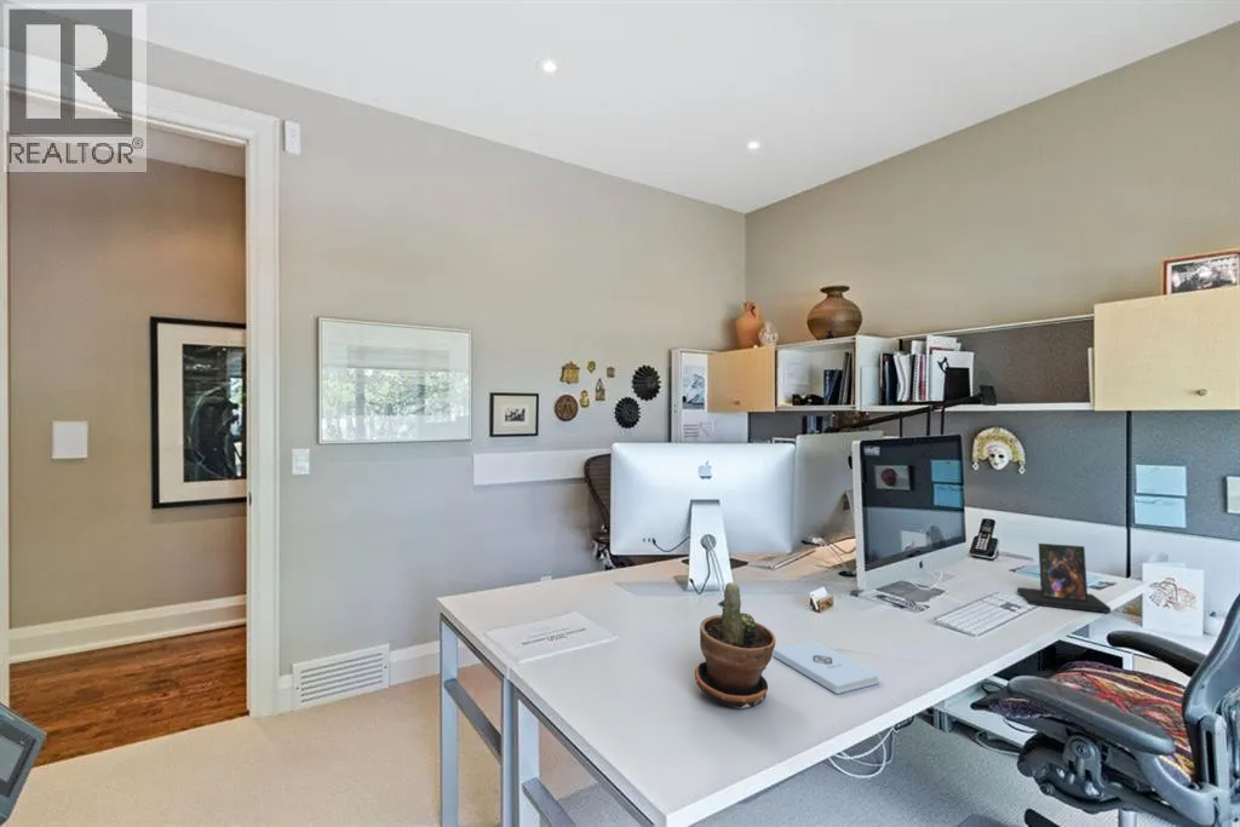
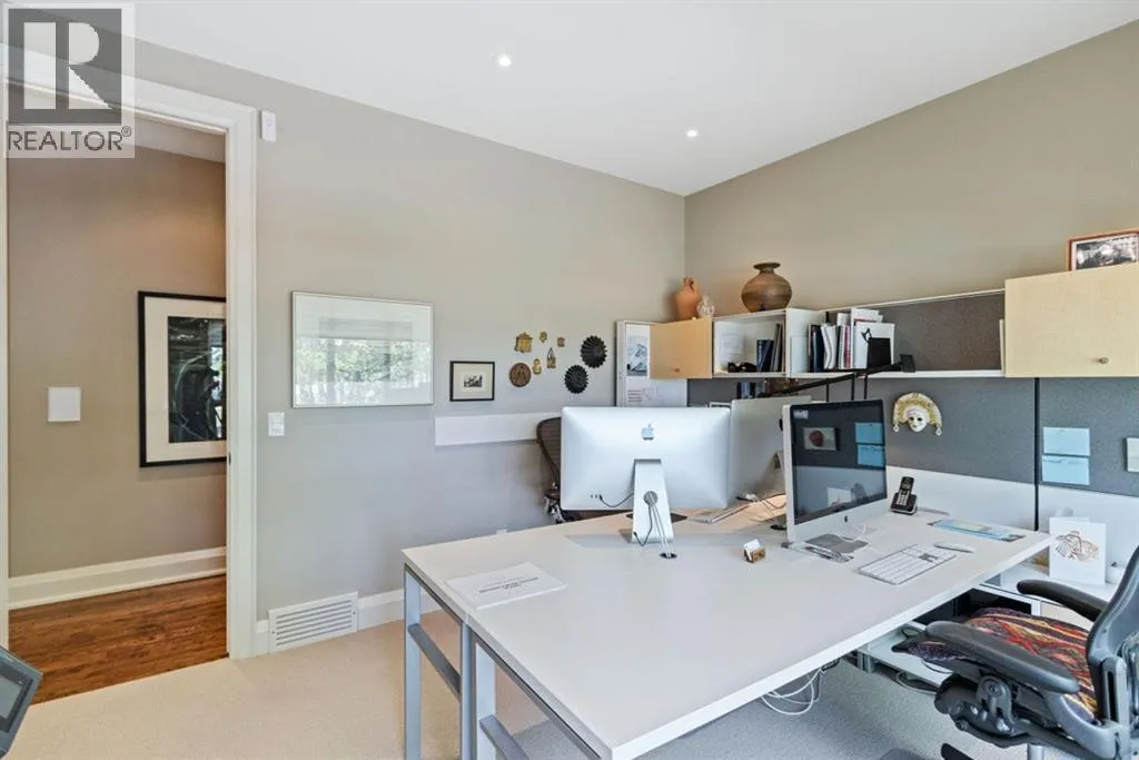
- potted plant [694,581,776,710]
- notepad [773,639,880,695]
- photo frame [1016,542,1112,614]
